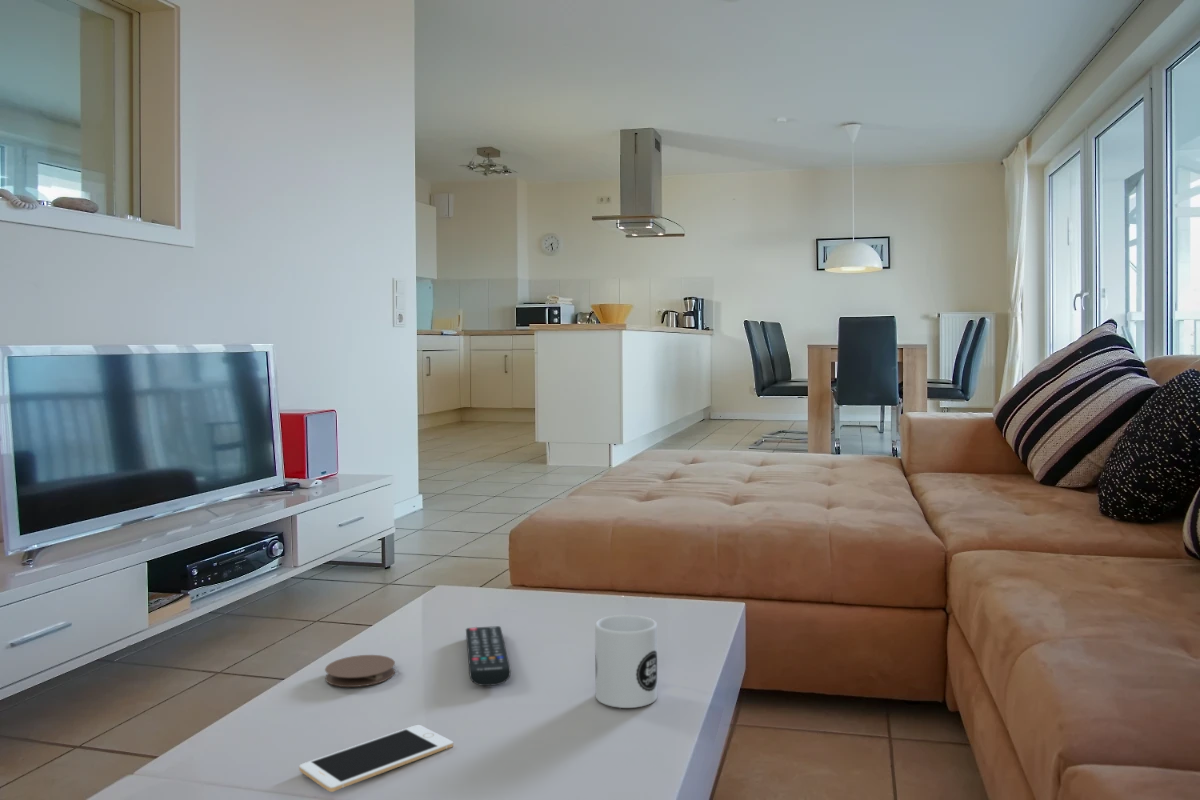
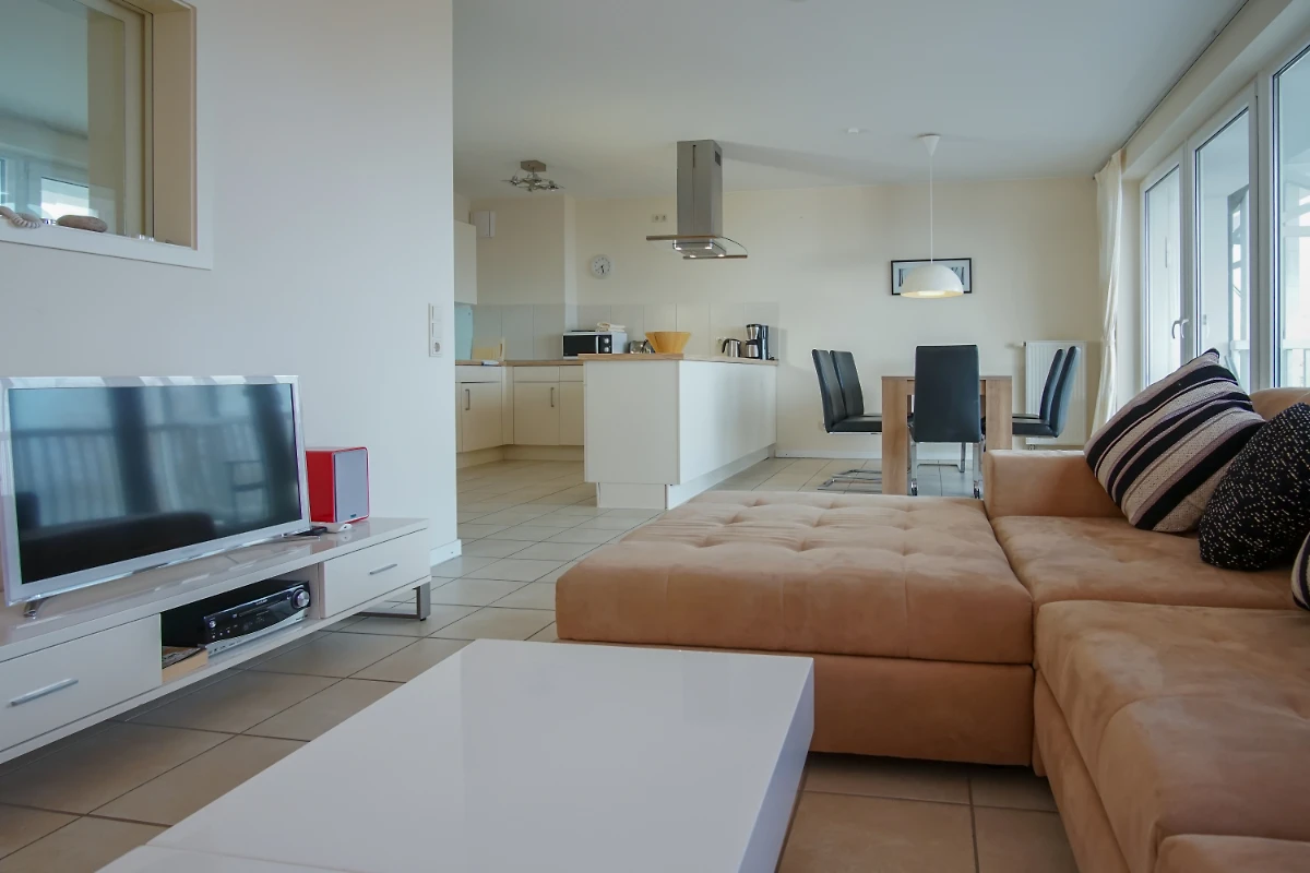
- remote control [465,625,512,687]
- cell phone [298,724,454,793]
- mug [594,614,658,709]
- coaster [324,654,396,688]
